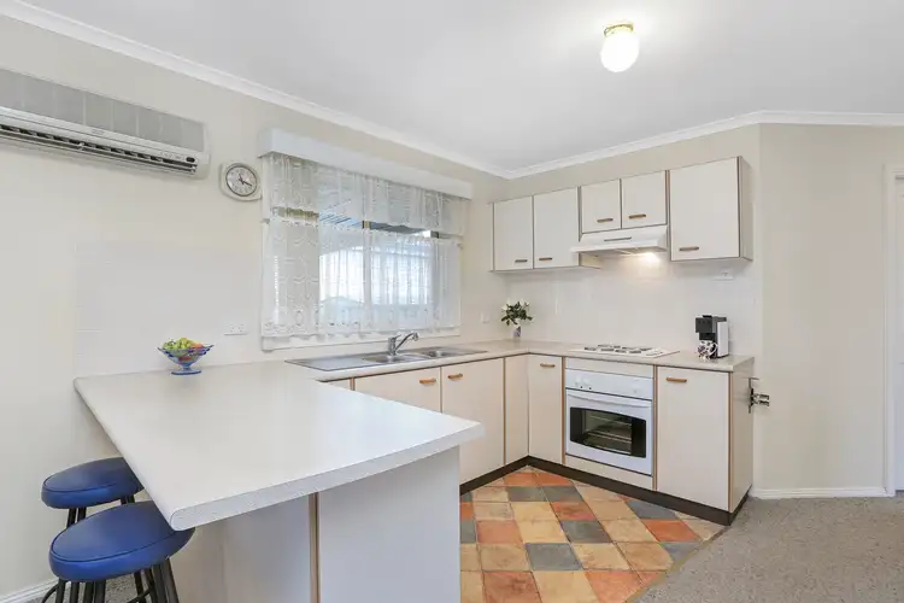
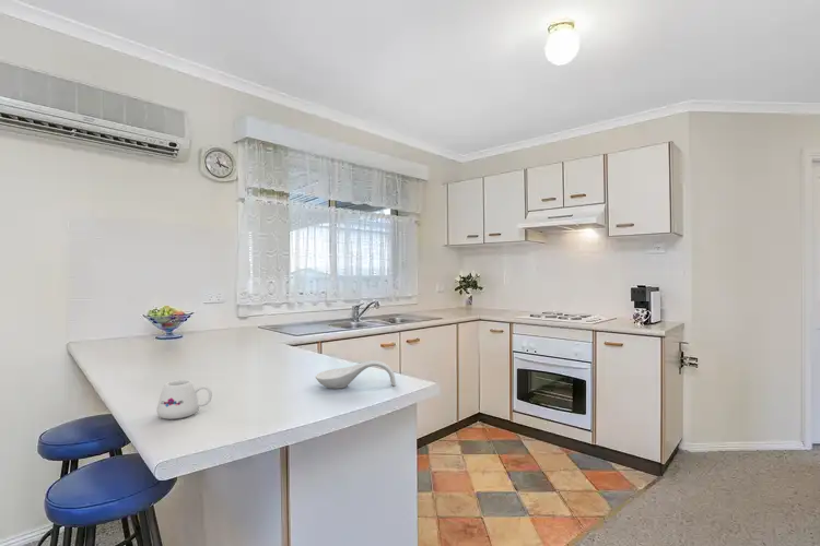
+ spoon rest [315,359,397,390]
+ mug [155,379,213,420]
